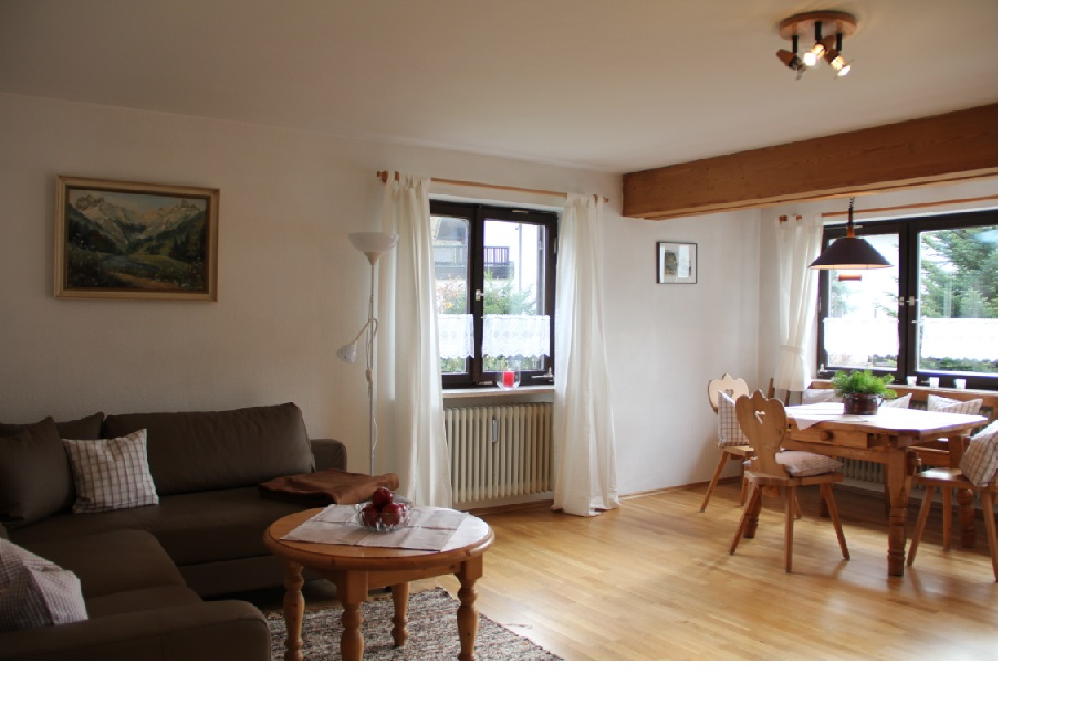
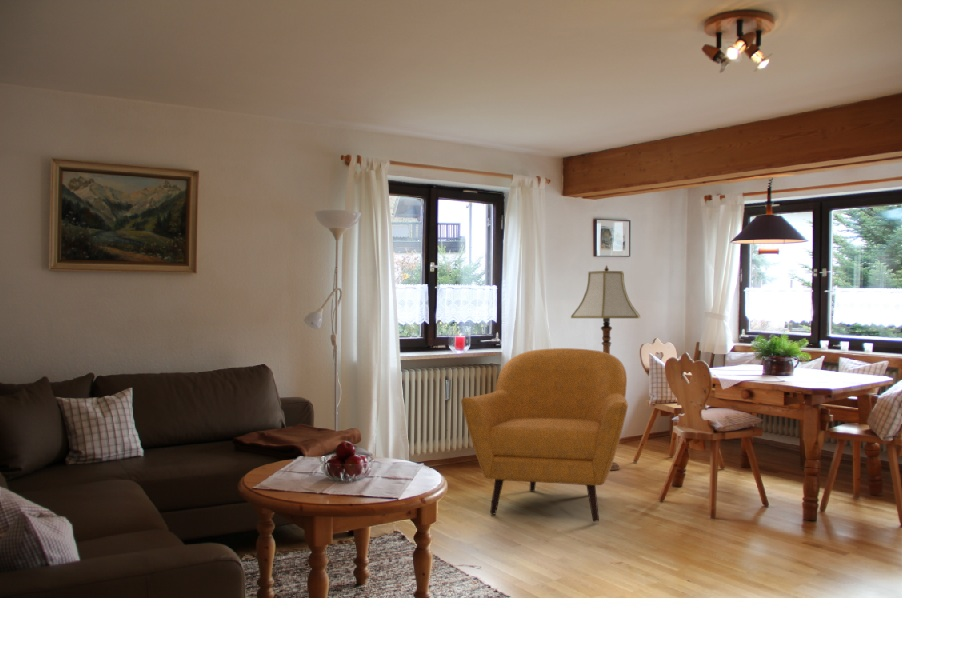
+ floor lamp [570,264,641,471]
+ armchair [460,347,629,523]
